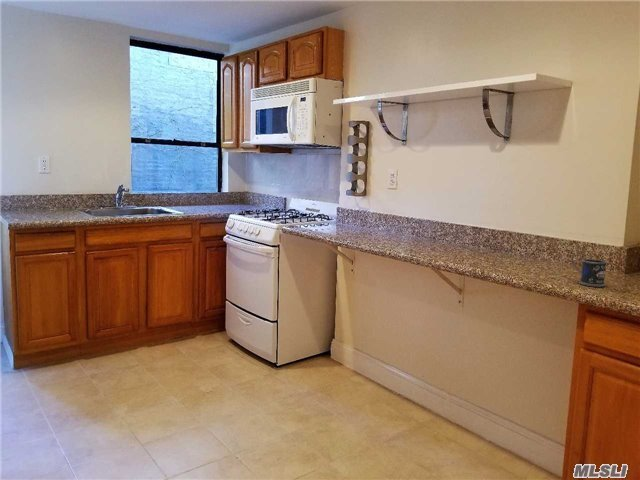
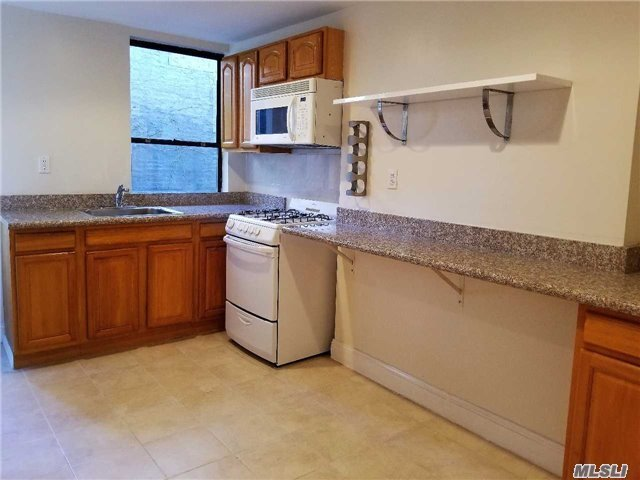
- mug [571,253,608,288]
